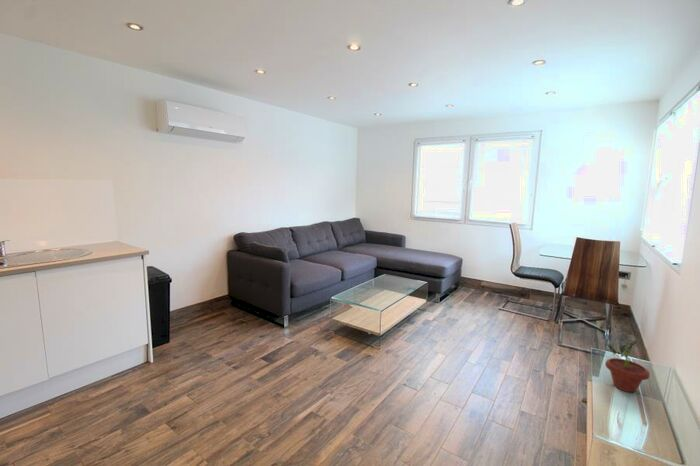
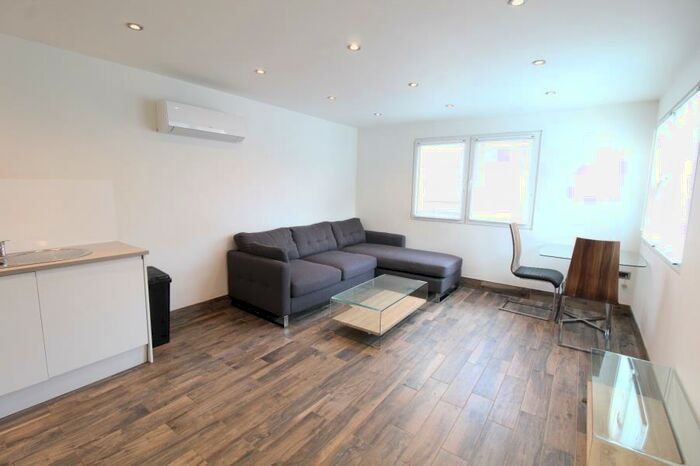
- potted plant [604,339,650,393]
